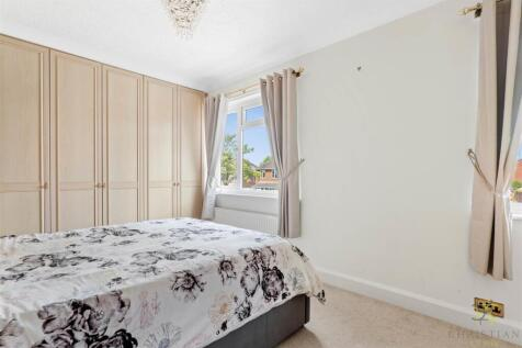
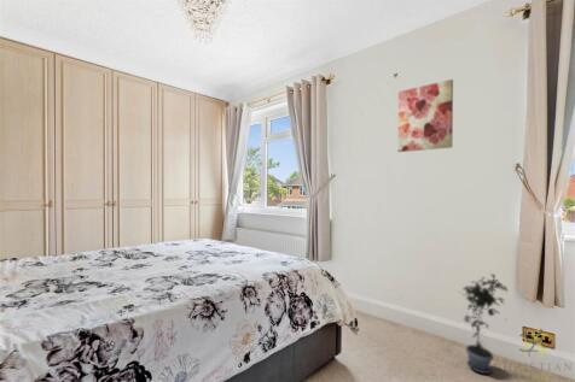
+ wall art [396,78,454,153]
+ potted plant [455,272,509,375]
